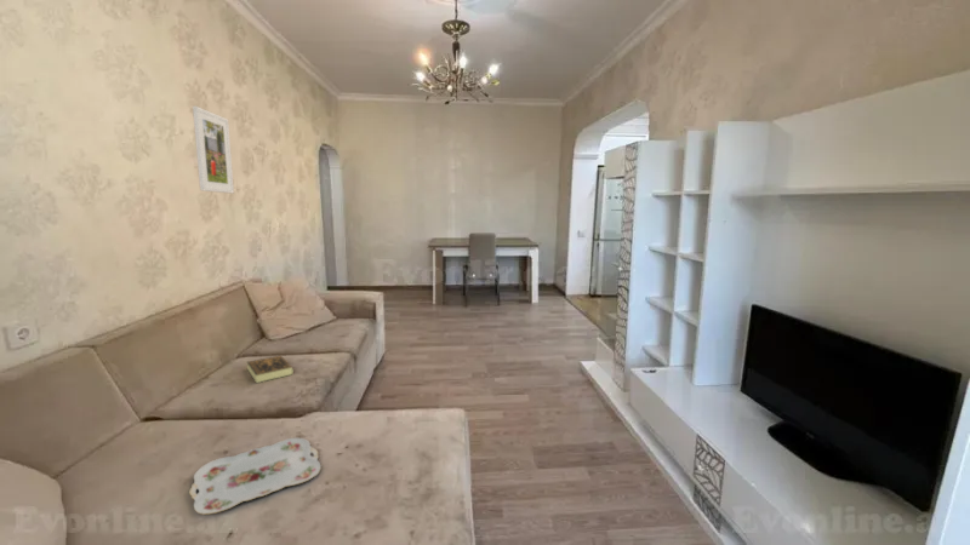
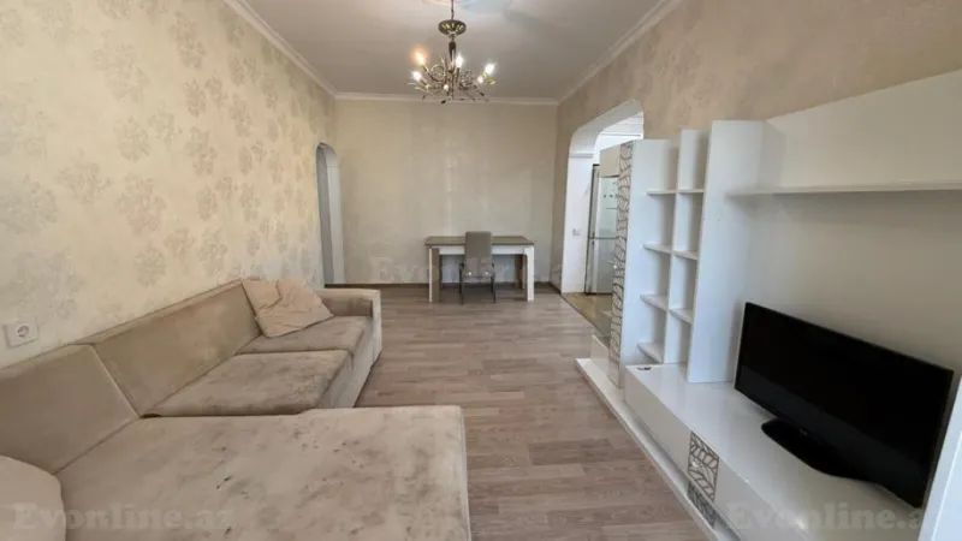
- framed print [192,105,235,195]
- book [246,354,293,384]
- serving tray [188,437,323,516]
